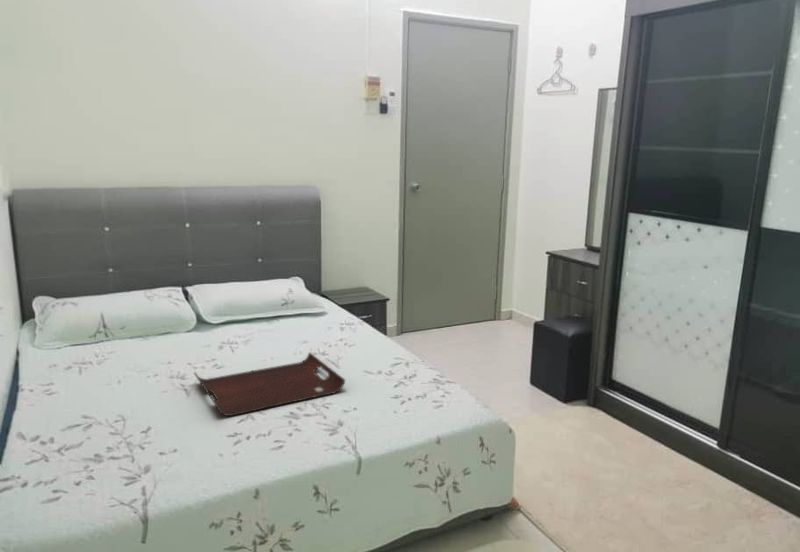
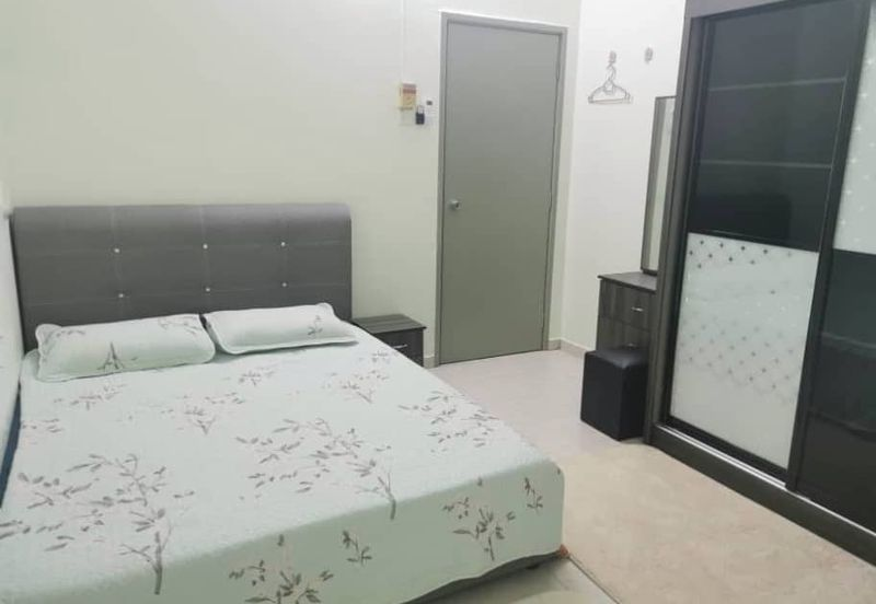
- serving tray [193,351,346,417]
